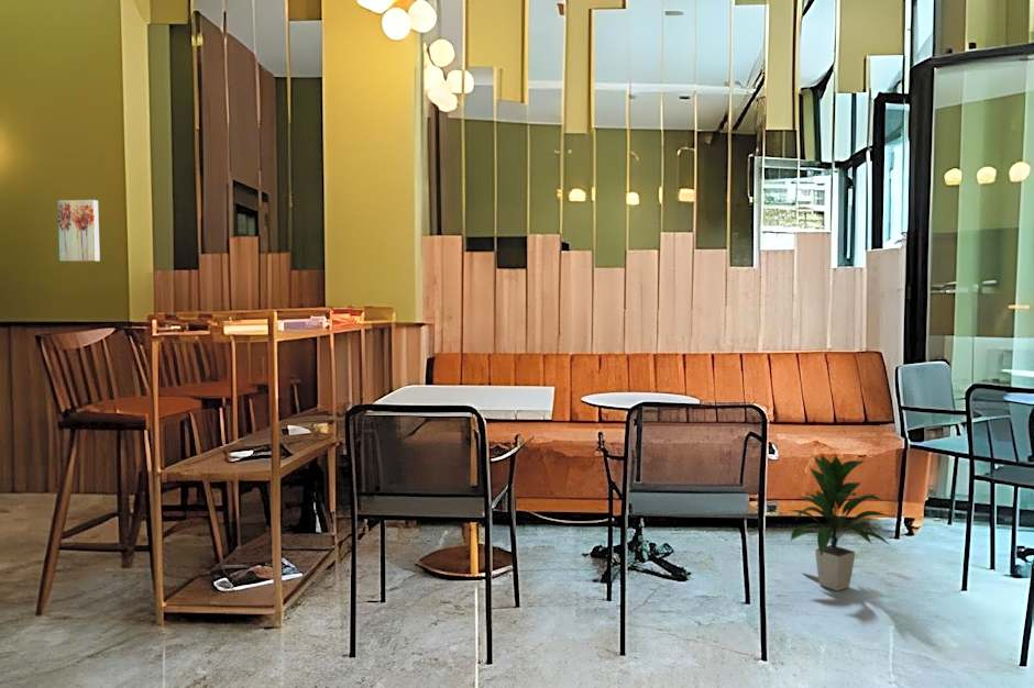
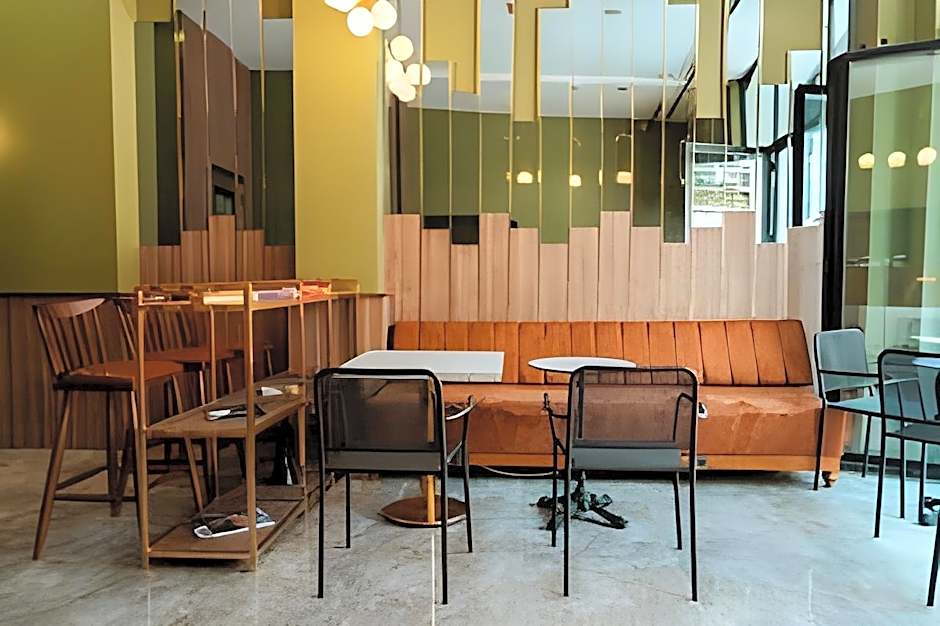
- wall art [57,199,101,263]
- indoor plant [789,454,893,592]
